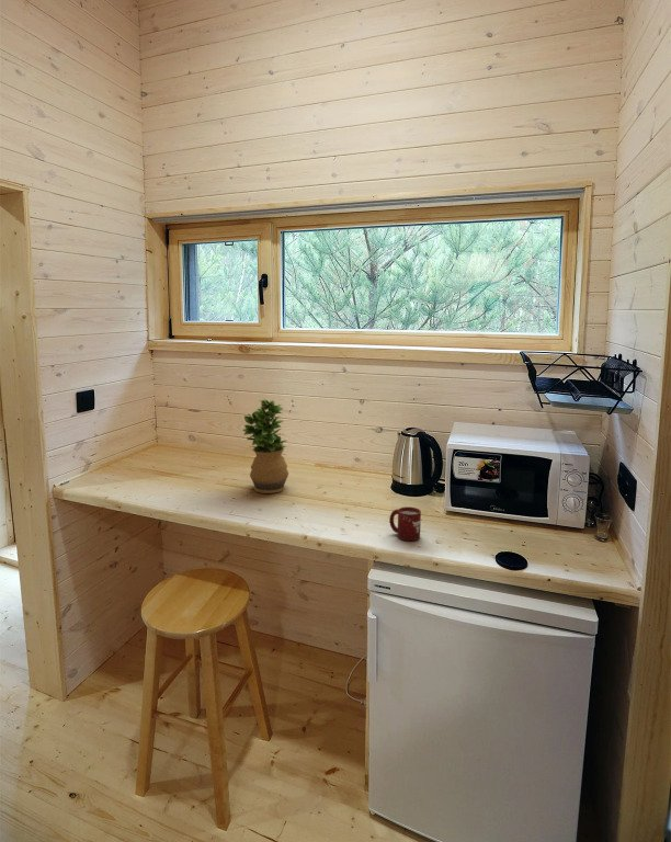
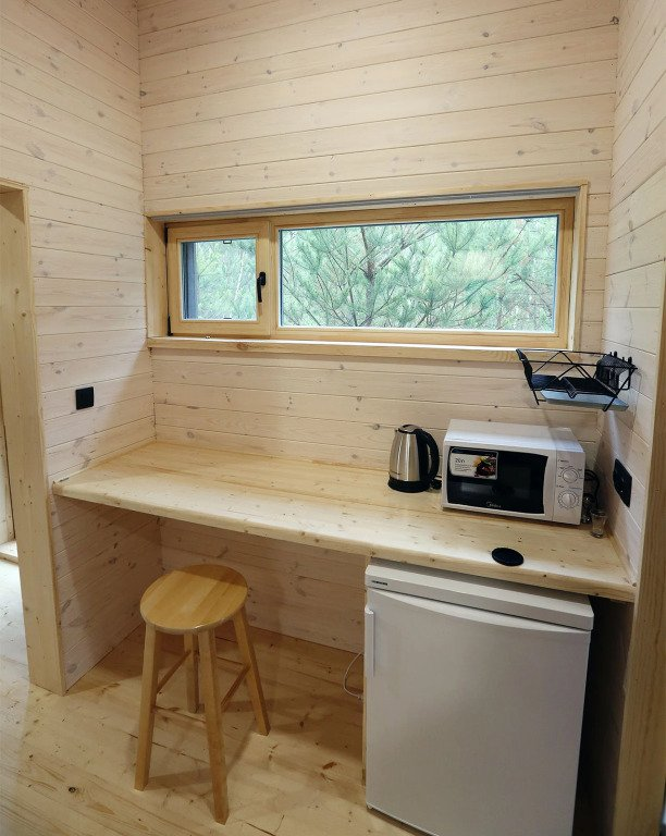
- potted plant [241,398,289,494]
- cup [388,505,422,542]
